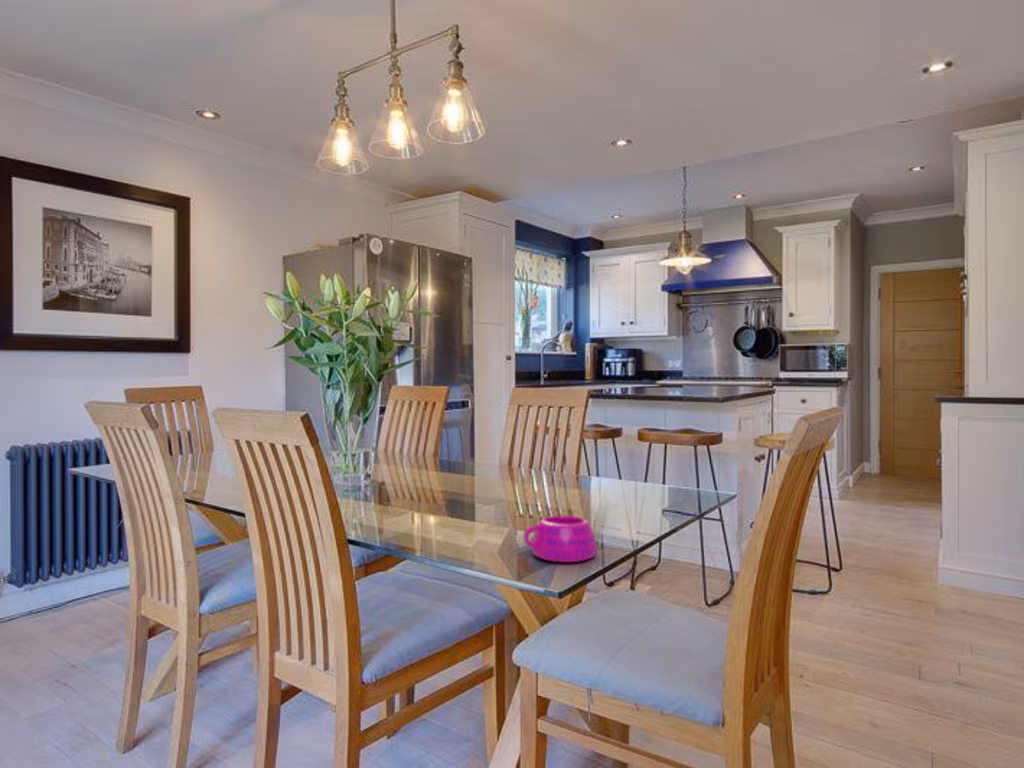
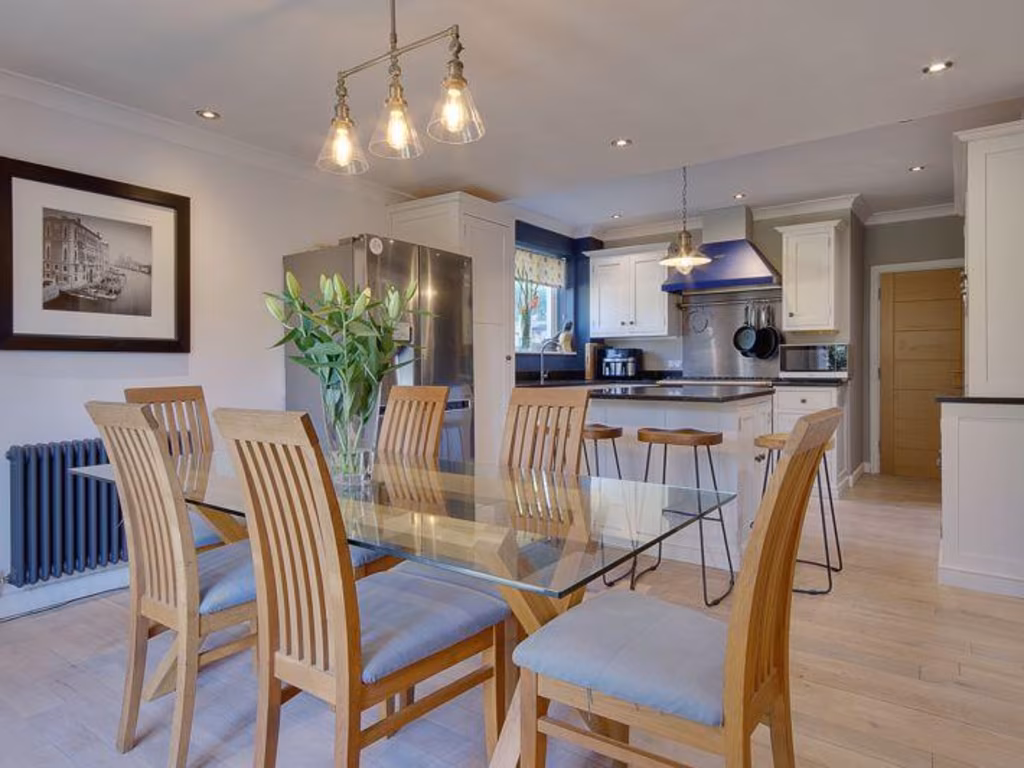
- bowl [523,515,598,563]
